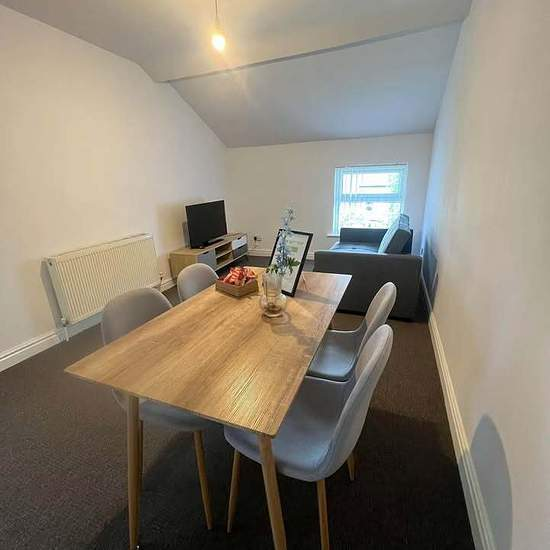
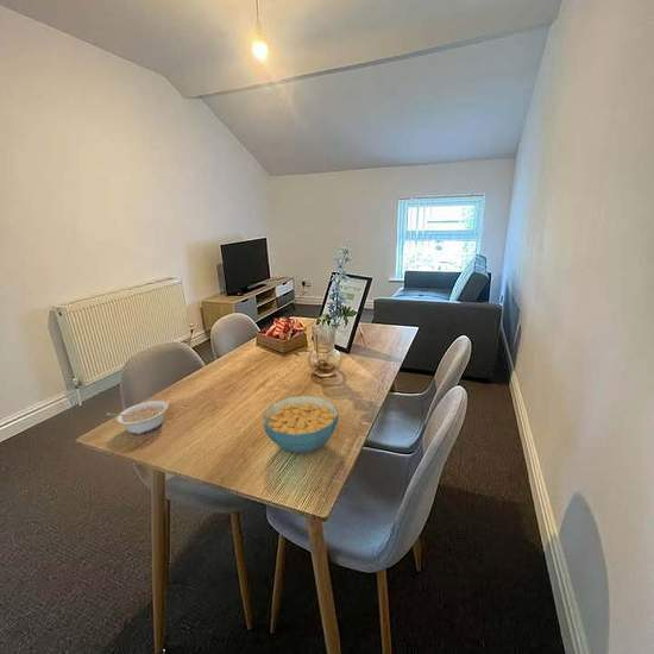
+ legume [106,400,169,435]
+ cereal bowl [263,395,339,454]
